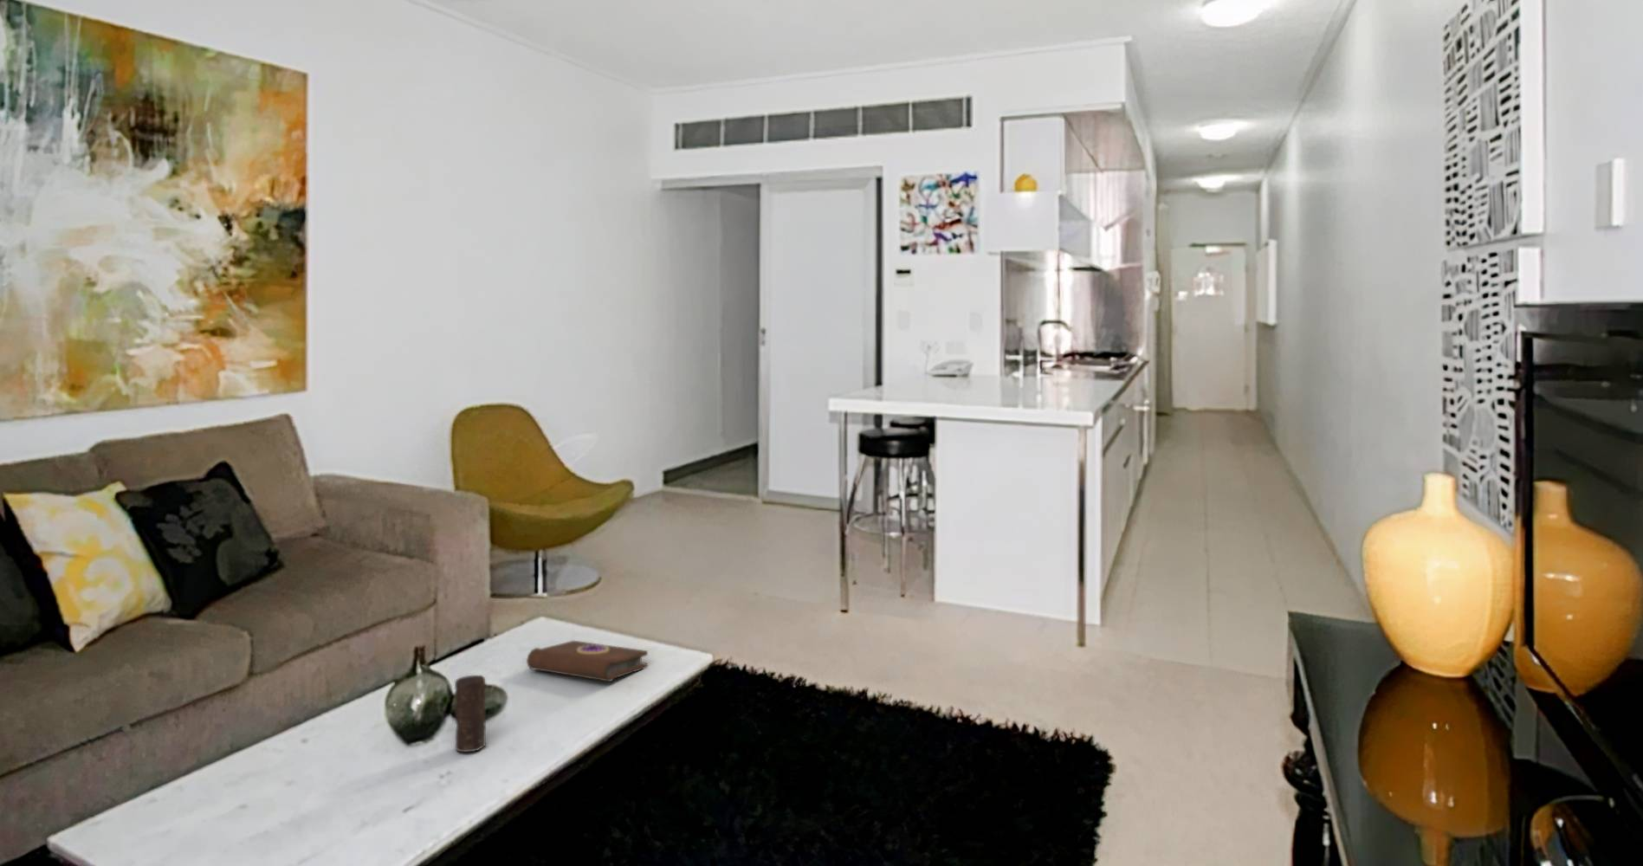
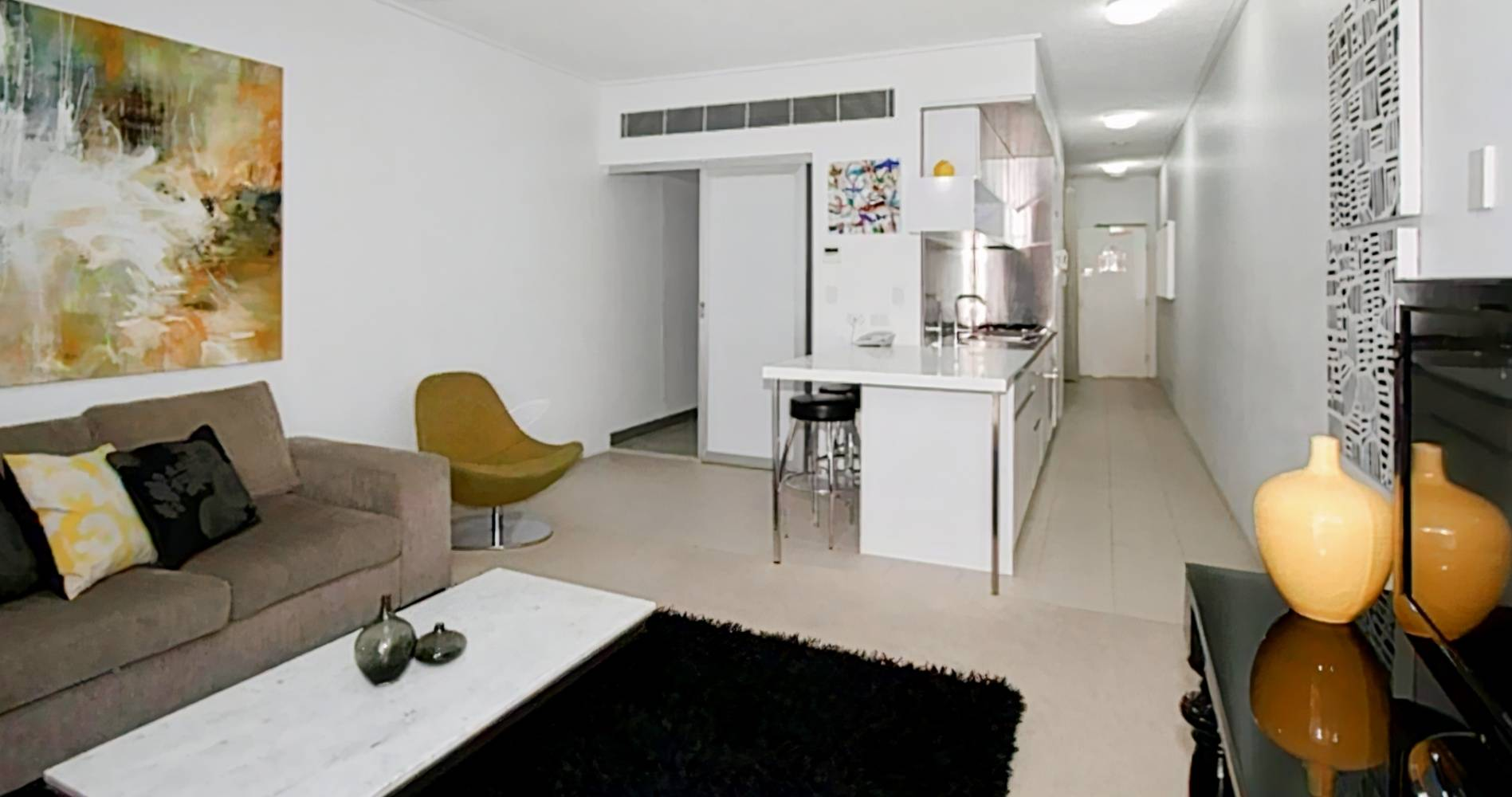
- book [526,640,649,682]
- candle [454,675,487,753]
